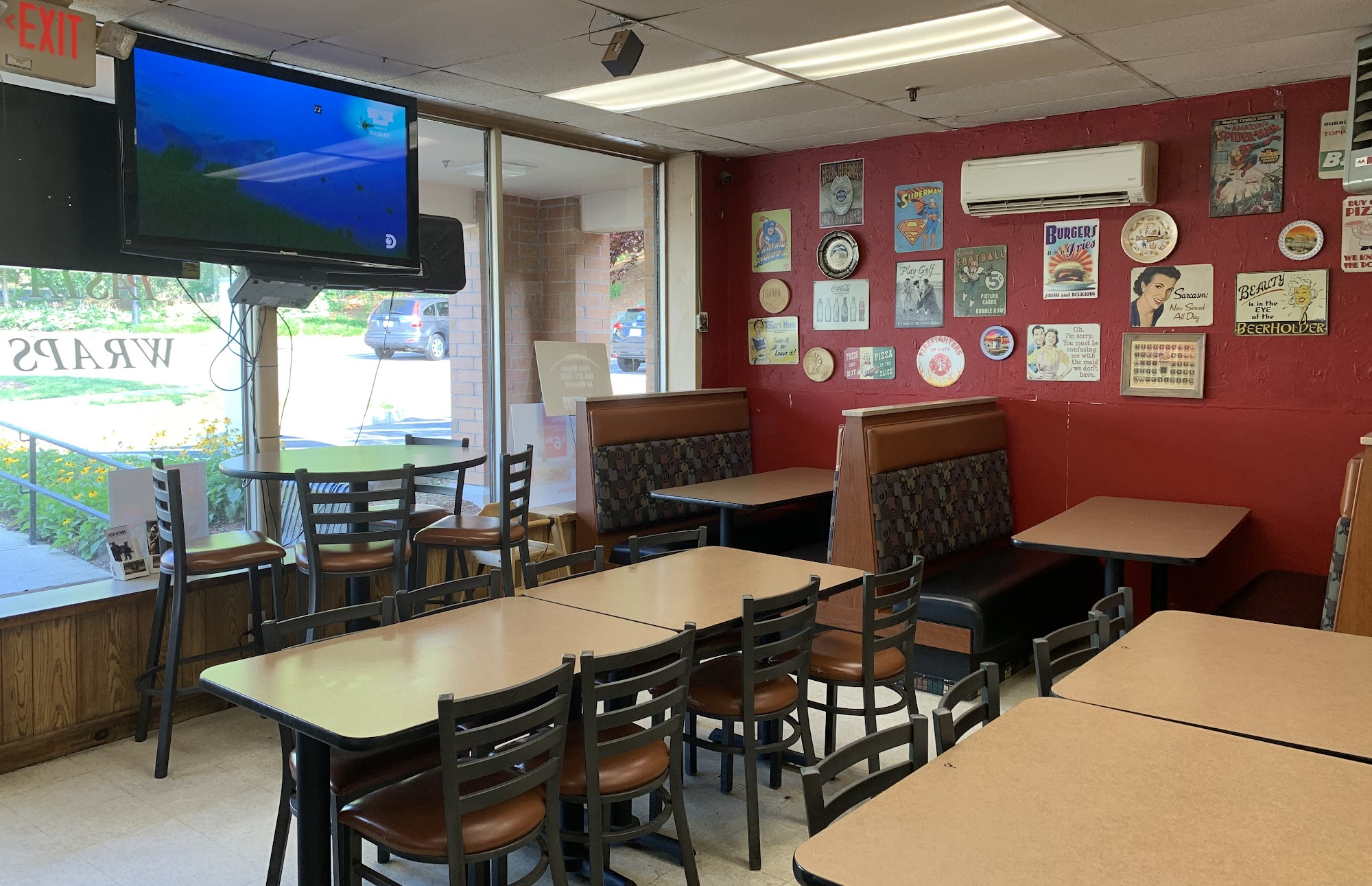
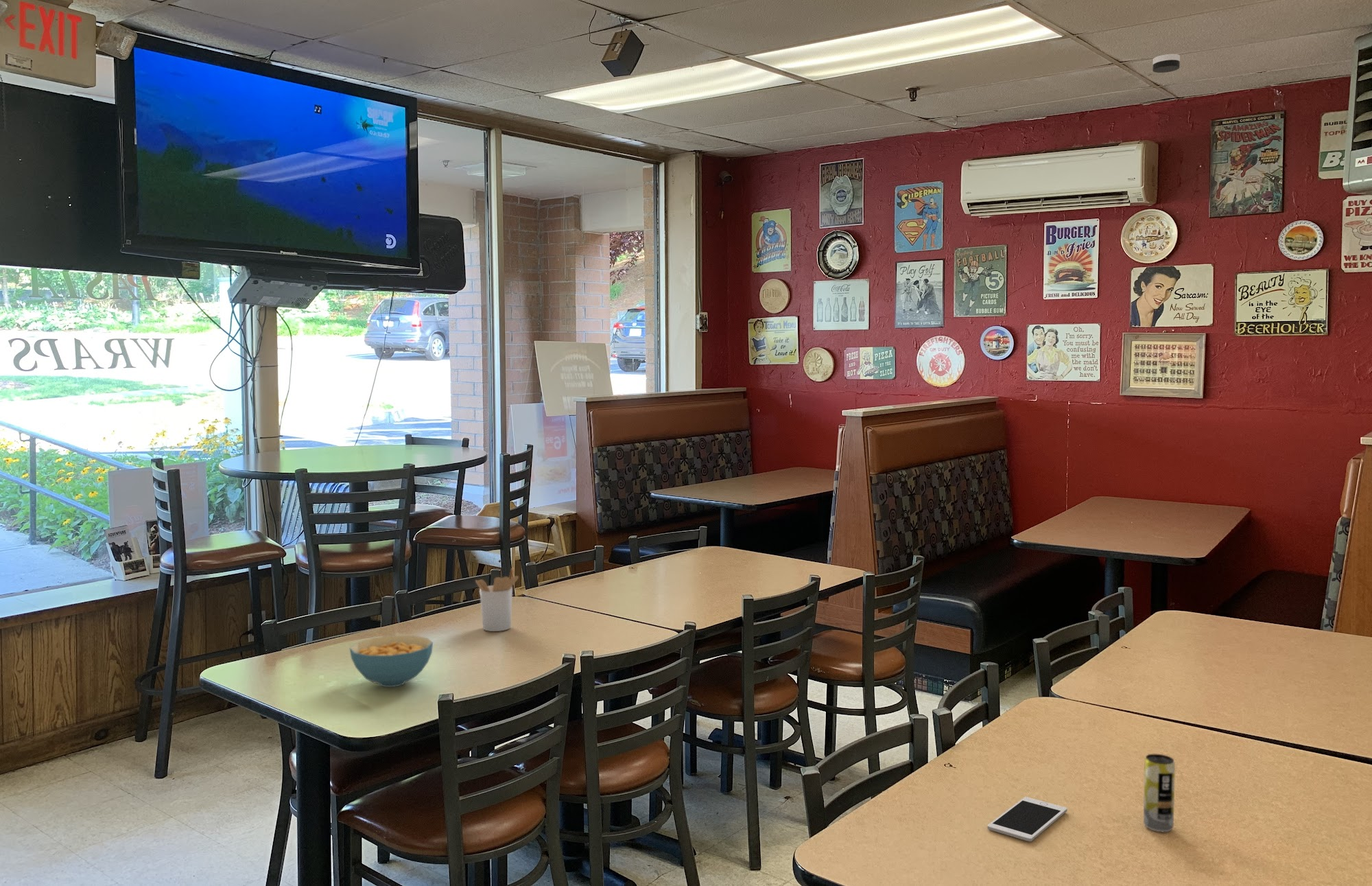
+ utensil holder [475,567,519,632]
+ cereal bowl [349,635,434,688]
+ beverage can [1143,754,1176,832]
+ smoke detector [1152,54,1181,73]
+ cell phone [987,796,1068,842]
